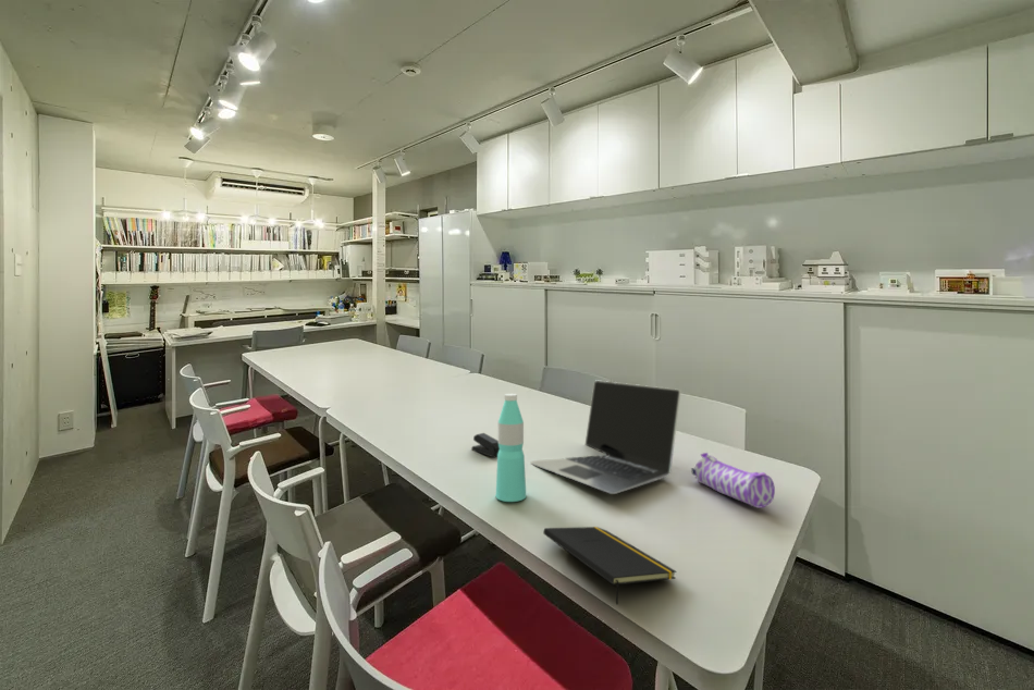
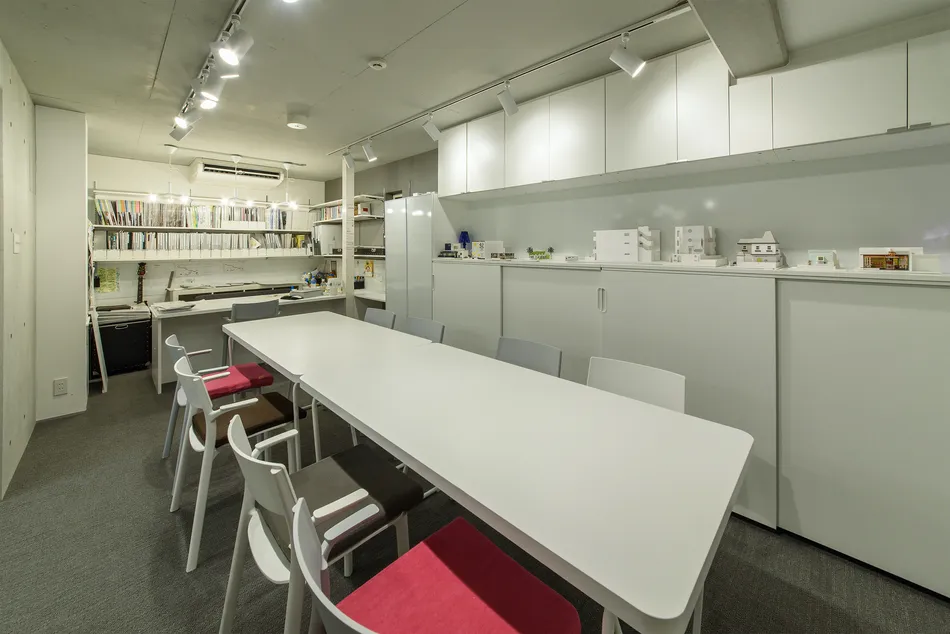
- water bottle [495,393,527,503]
- laptop [529,380,682,495]
- stapler [470,432,500,458]
- pencil case [690,452,776,509]
- notepad [543,526,677,605]
